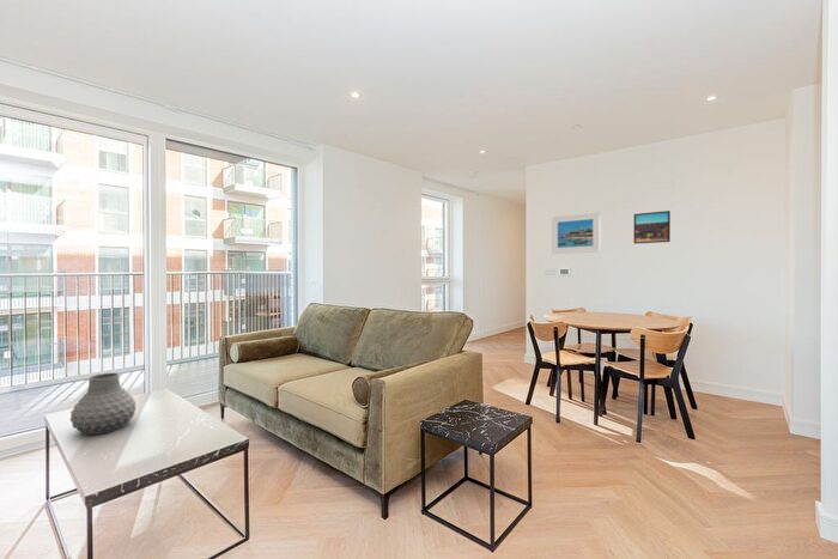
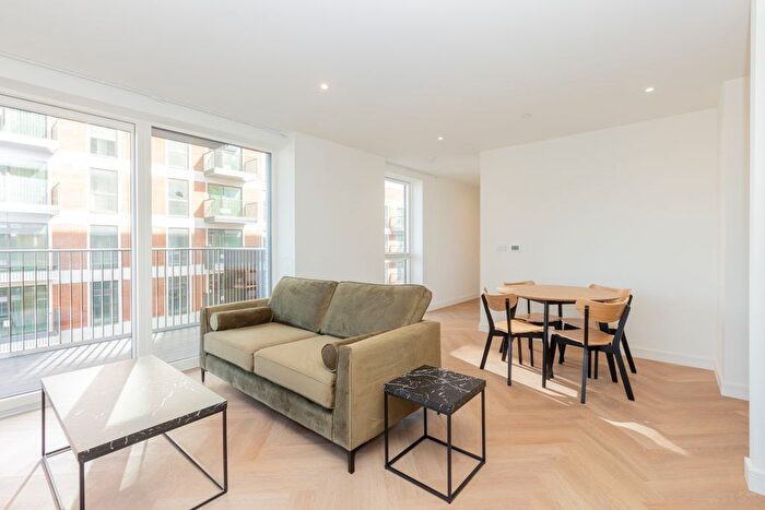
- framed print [633,209,672,245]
- vase [69,372,138,436]
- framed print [551,211,601,255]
